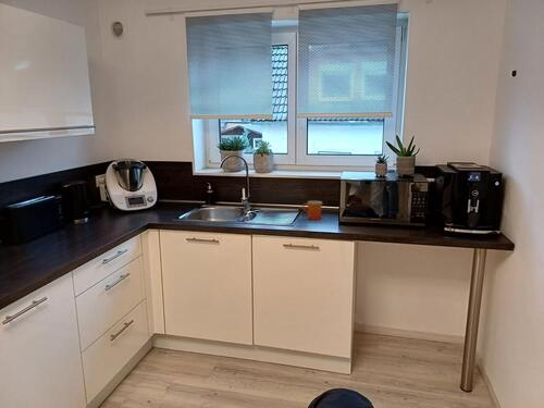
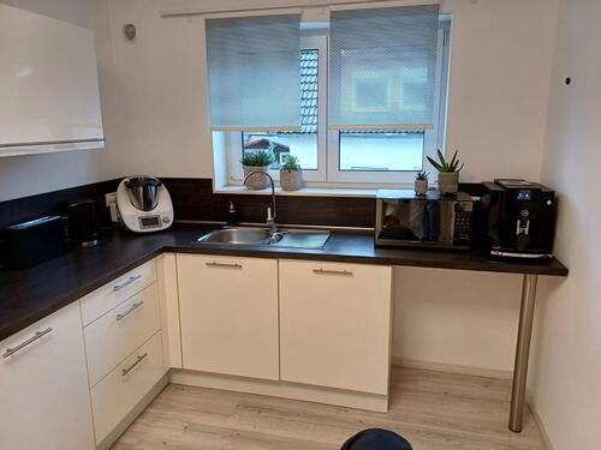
- mug [301,200,323,221]
